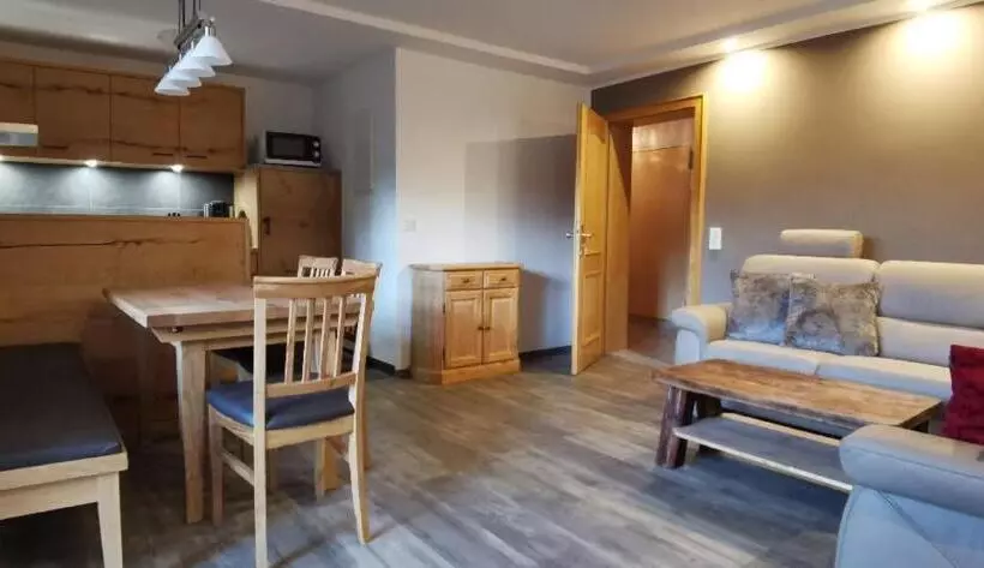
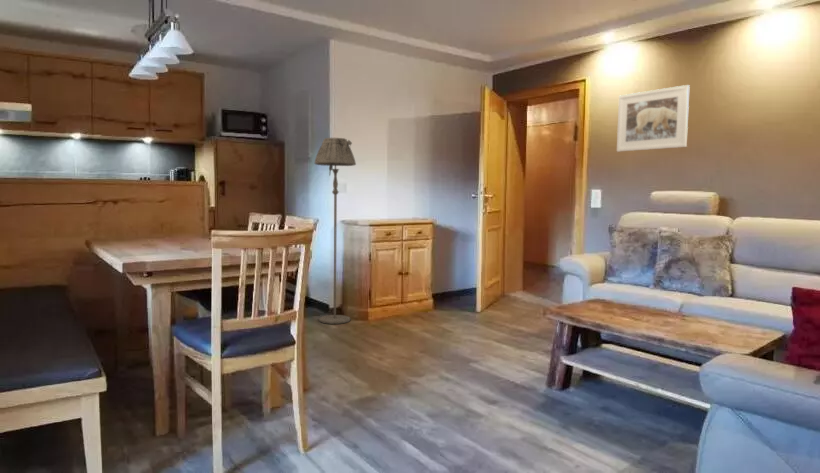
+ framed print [616,84,691,153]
+ floor lamp [314,137,357,325]
